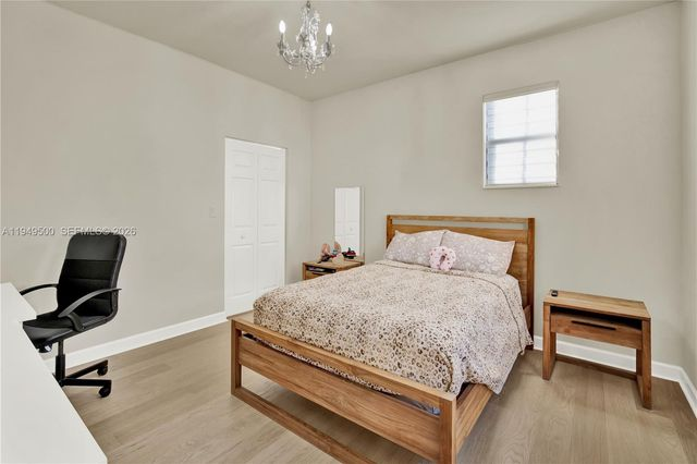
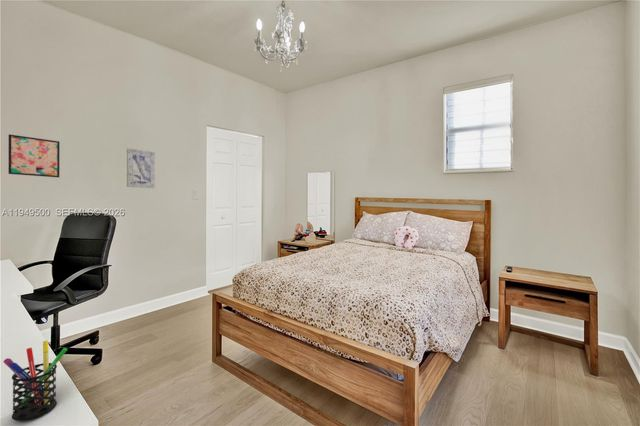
+ pen holder [2,339,68,422]
+ wall art [126,147,156,189]
+ wall art [7,133,60,178]
